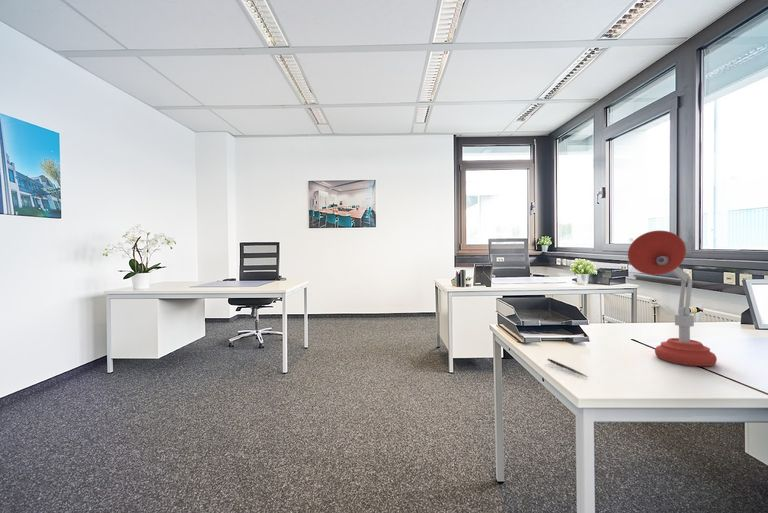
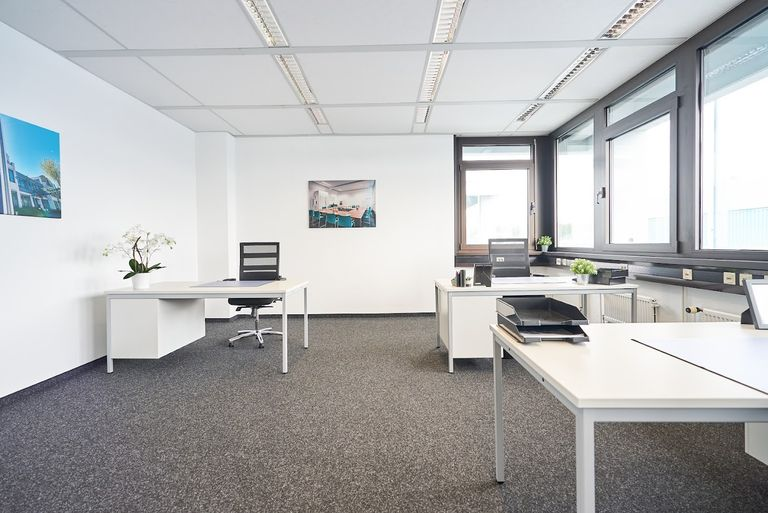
- pen [547,358,588,378]
- desk lamp [627,230,718,367]
